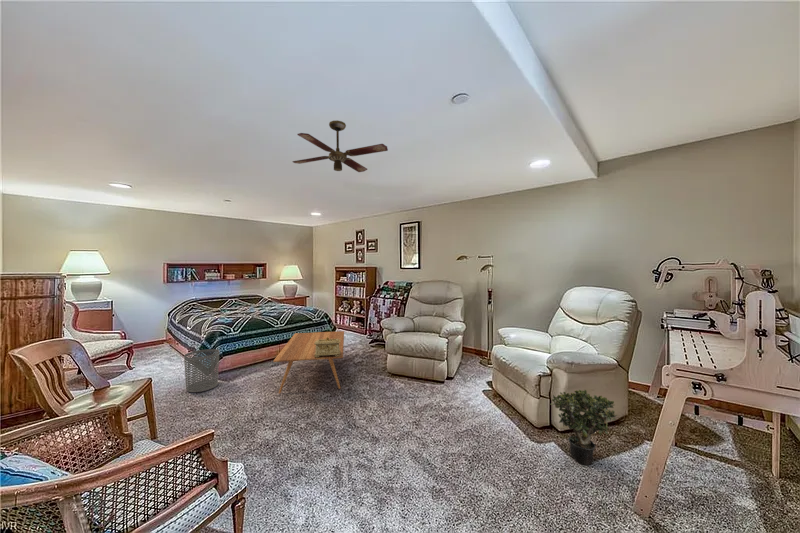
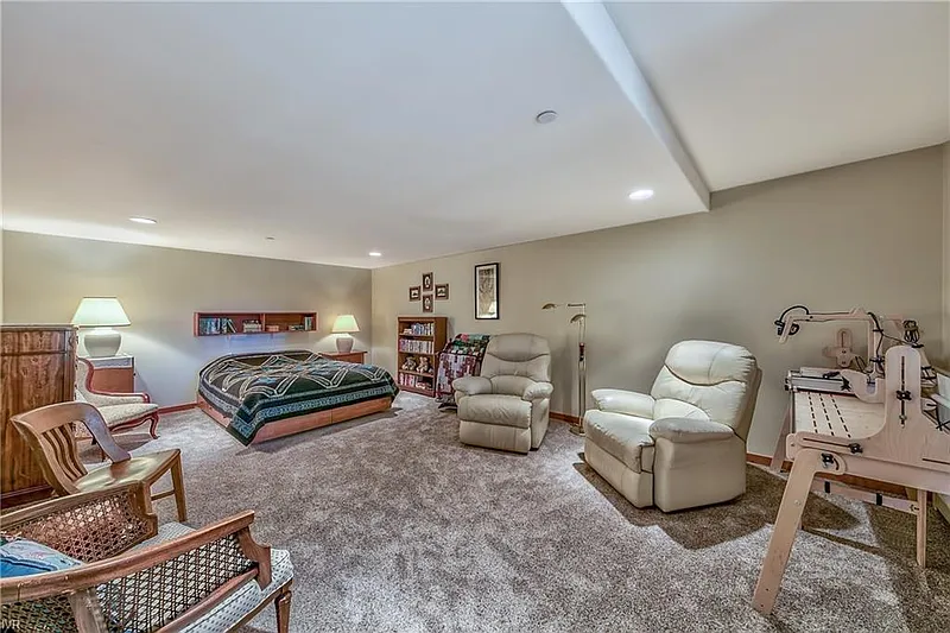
- decorative box [314,337,340,358]
- waste bin [183,348,220,393]
- coffee table [272,330,345,394]
- potted plant [549,388,619,466]
- ceiling fan [292,119,389,173]
